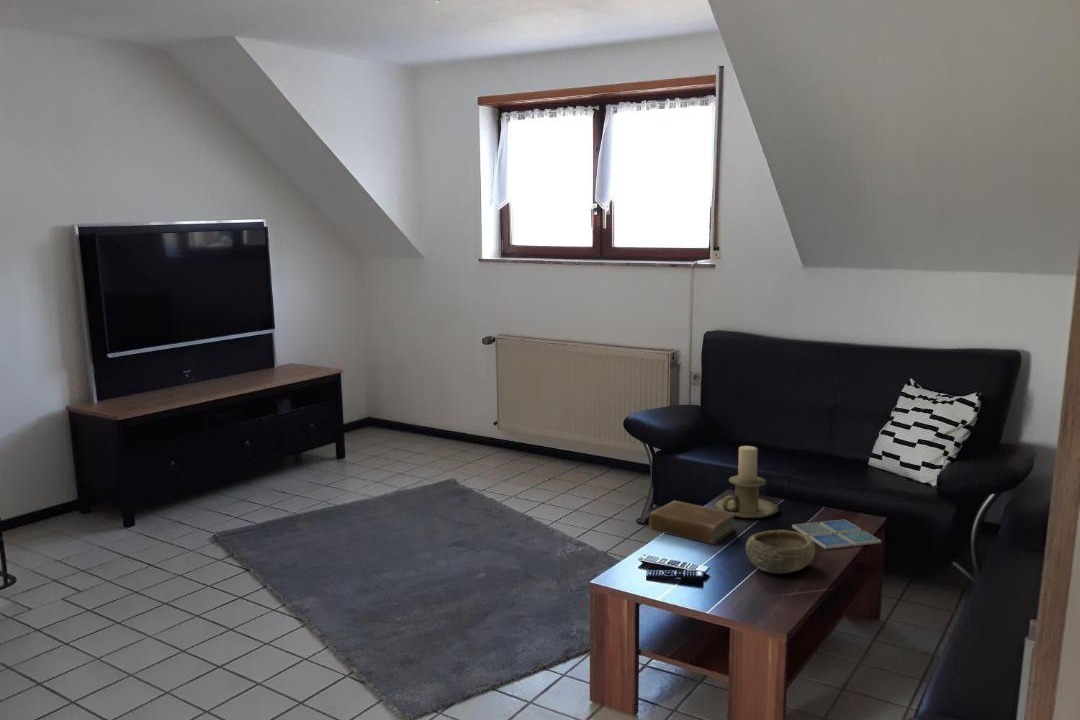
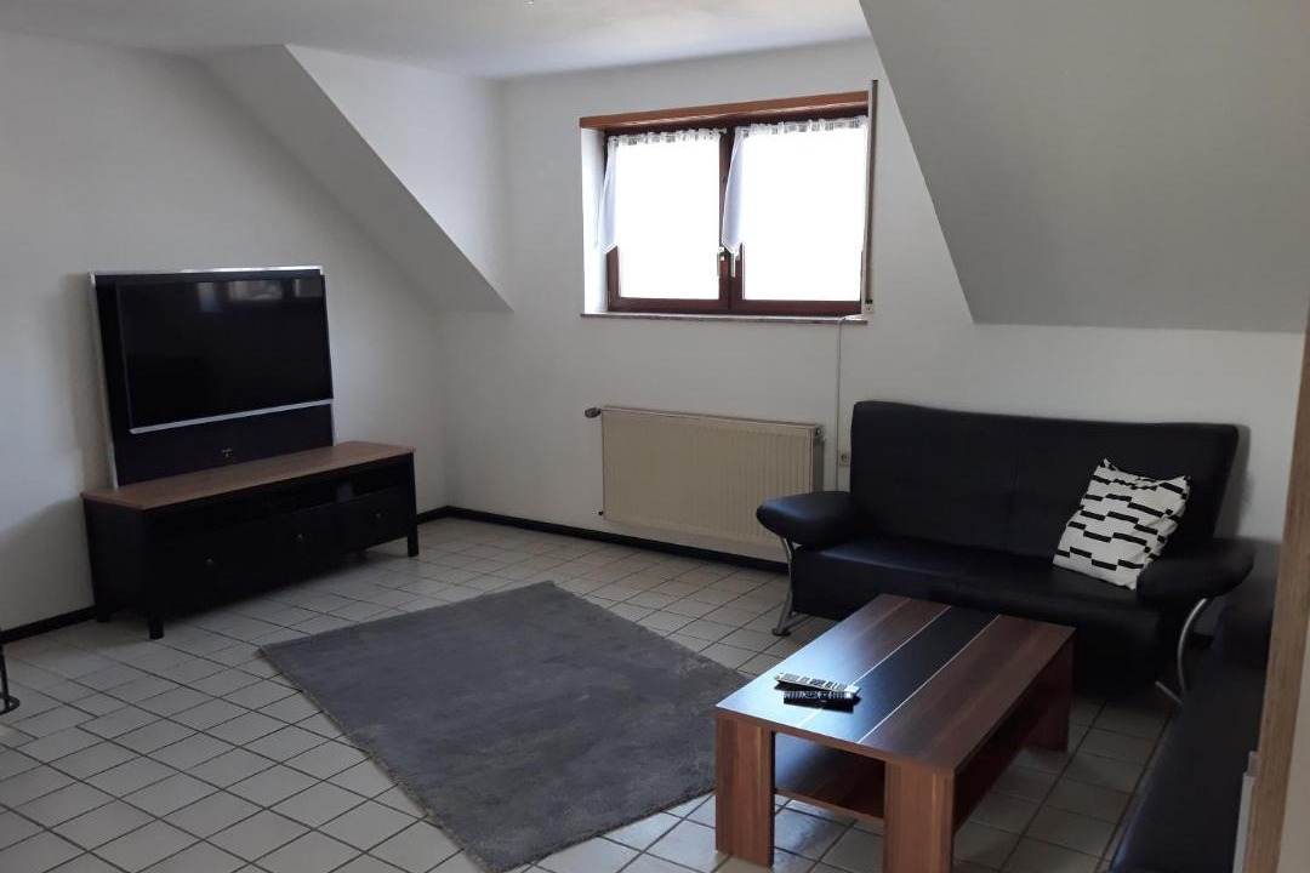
- book [648,499,737,546]
- drink coaster [791,519,882,550]
- bowl [745,529,816,575]
- candle holder [714,445,779,520]
